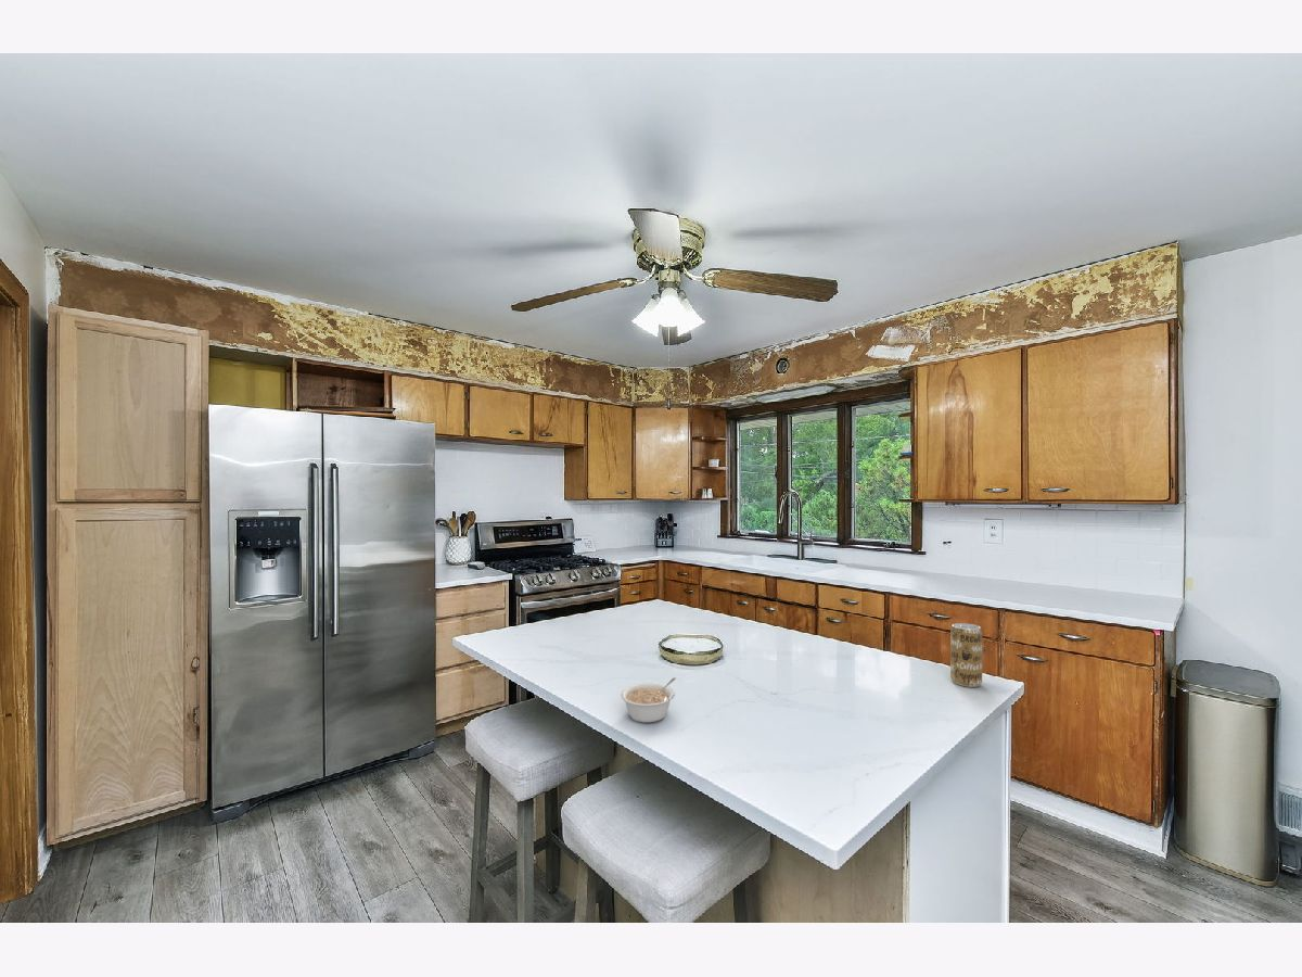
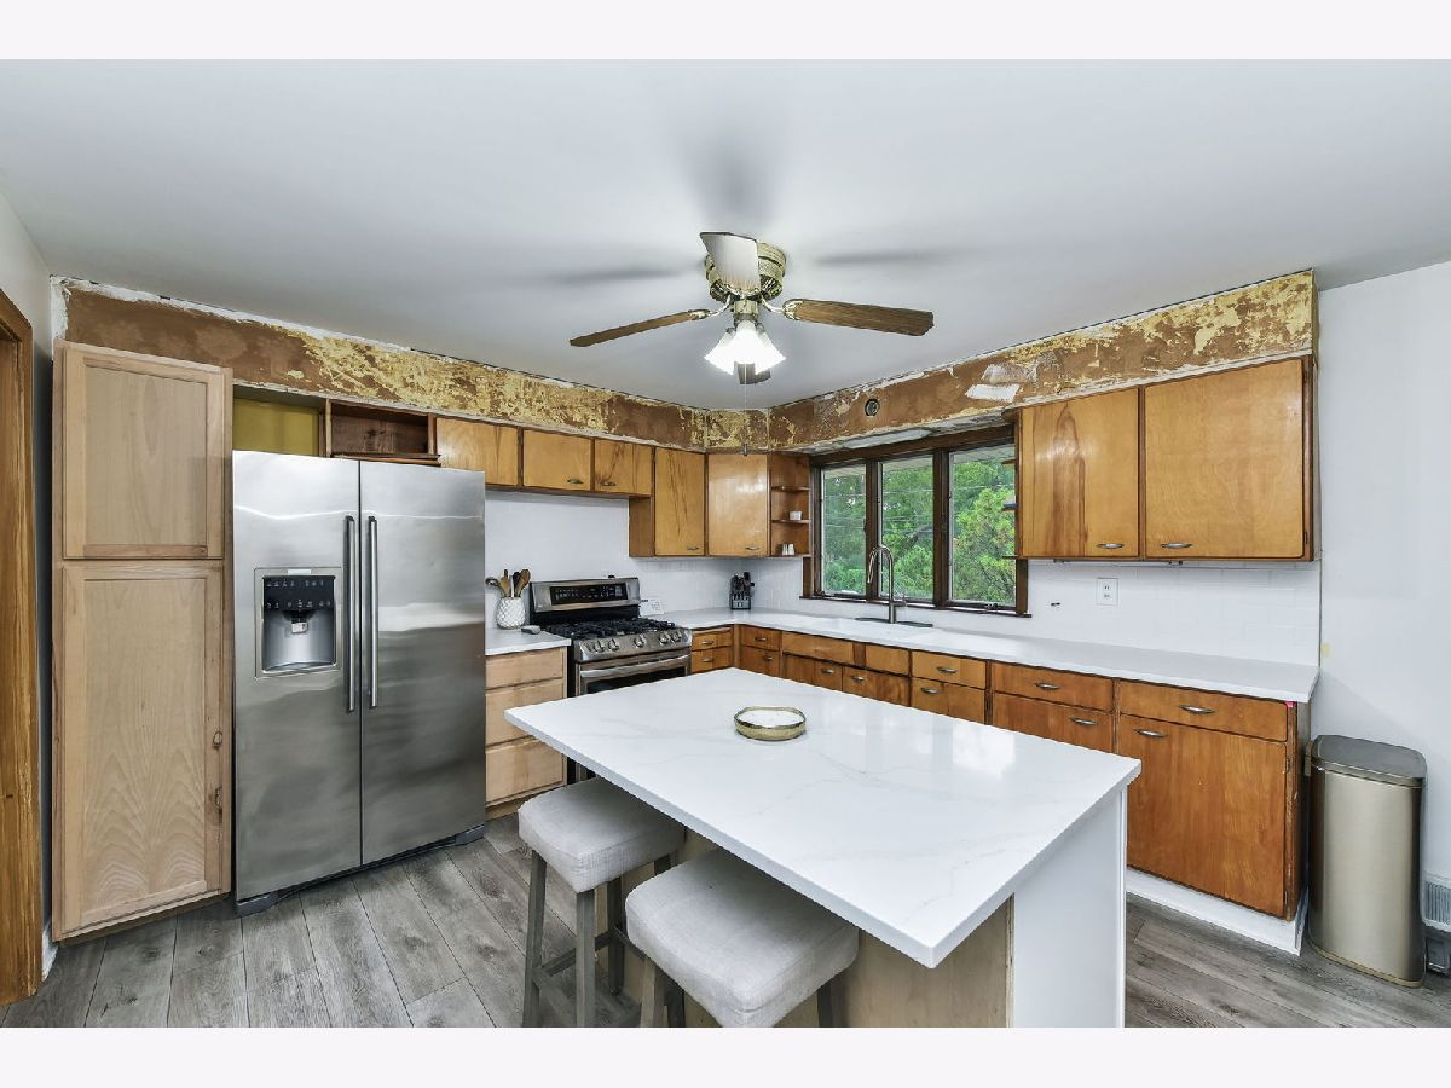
- beverage can [949,622,983,688]
- legume [620,676,677,724]
